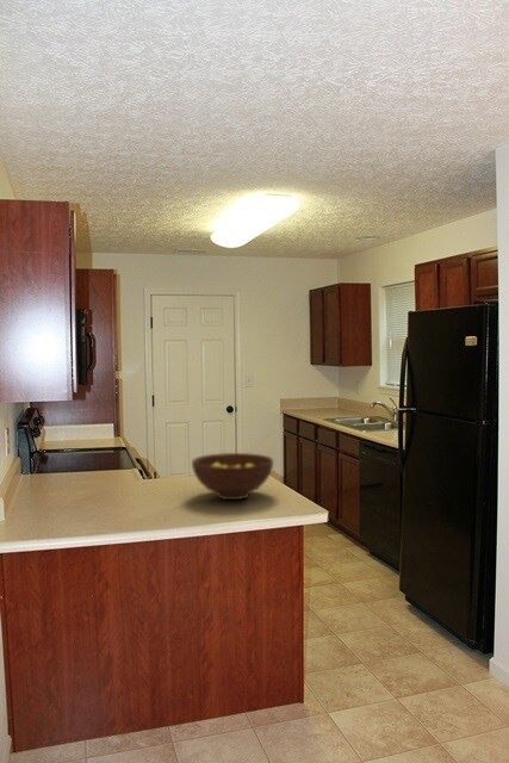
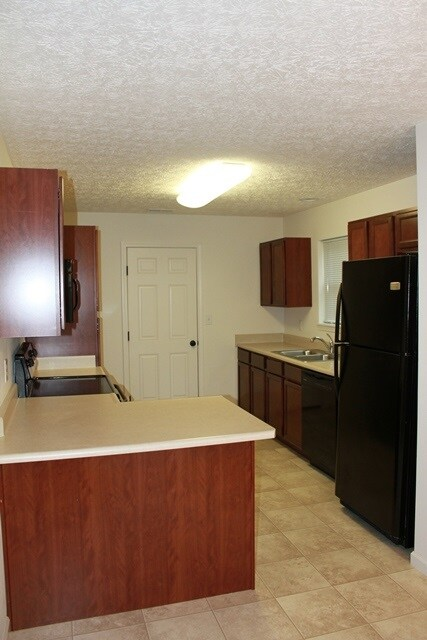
- fruit bowl [191,452,274,501]
